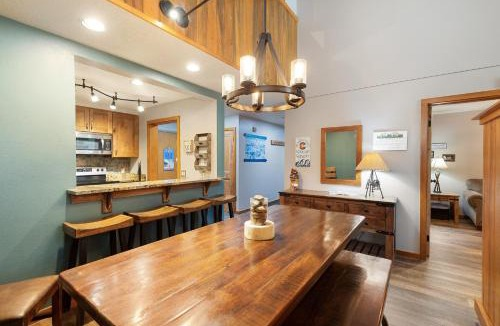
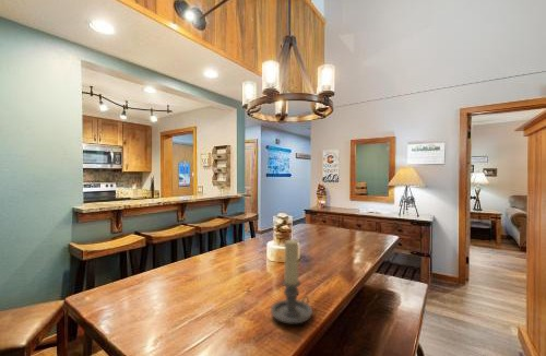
+ candle holder [270,238,313,324]
